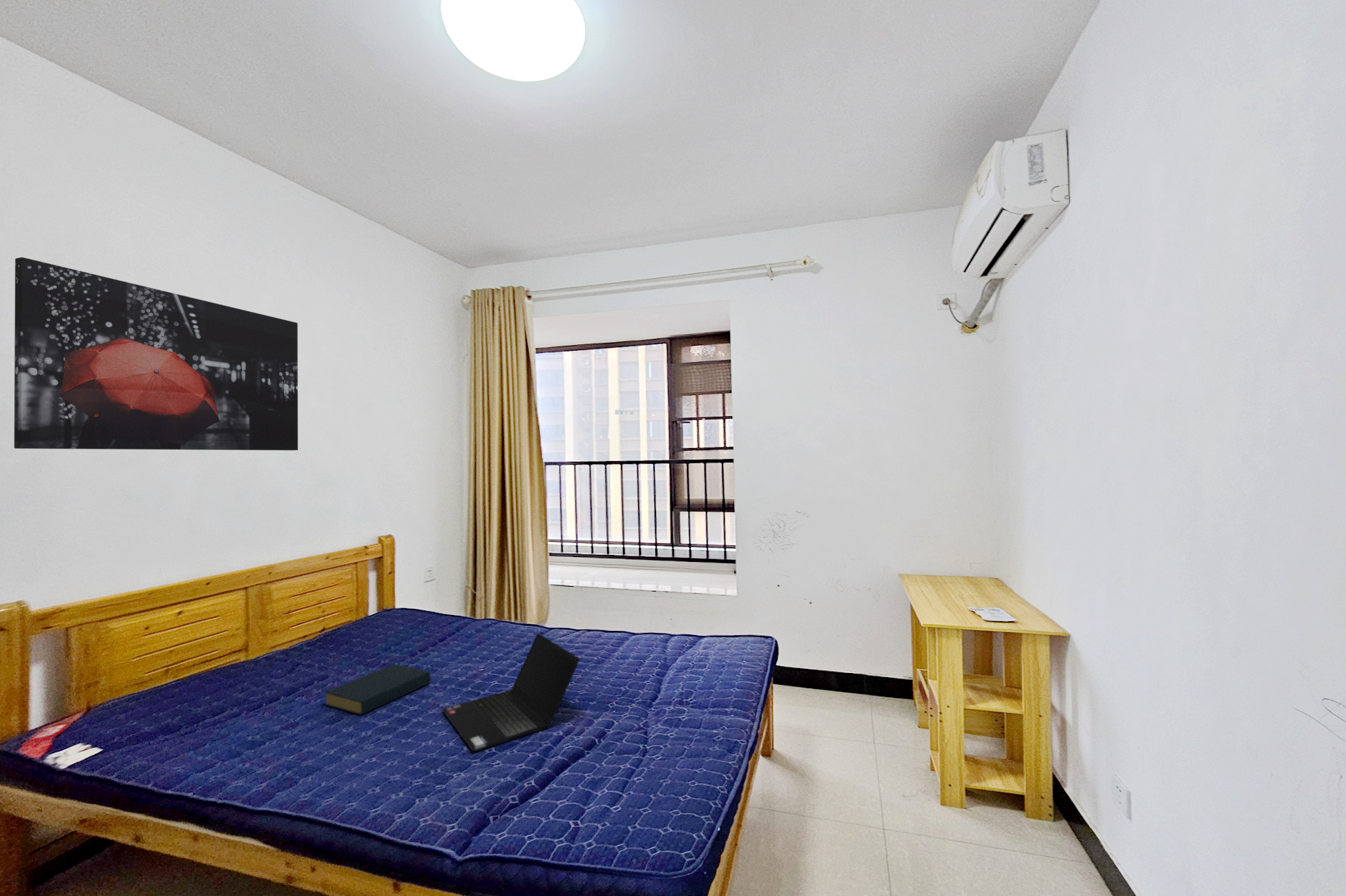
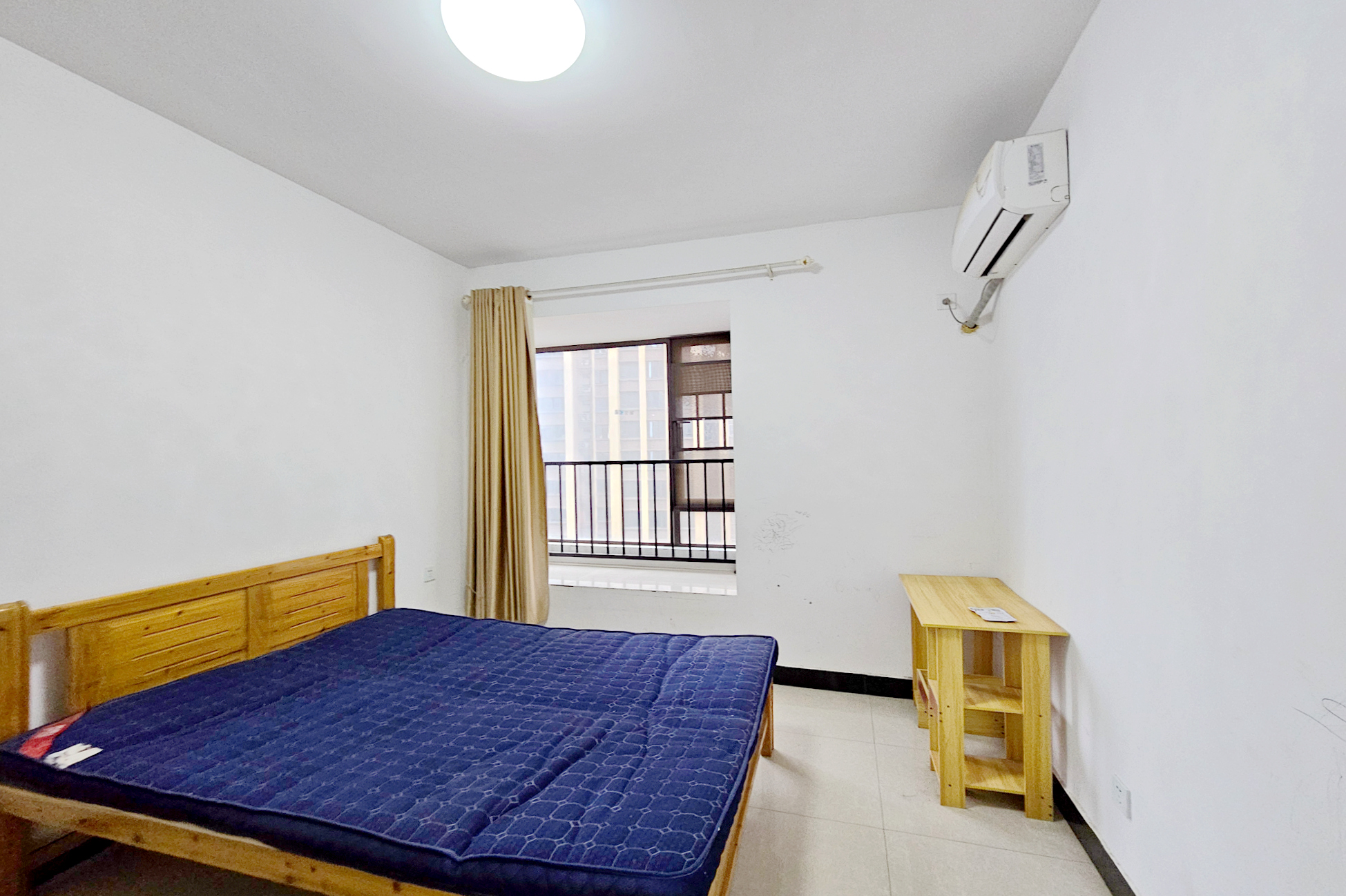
- hardback book [323,663,432,716]
- laptop computer [441,632,581,752]
- wall art [13,257,298,451]
